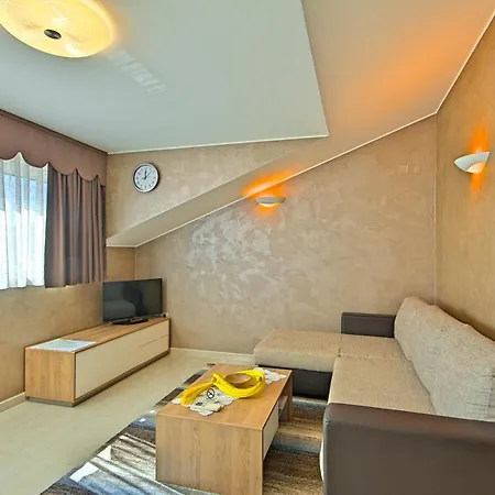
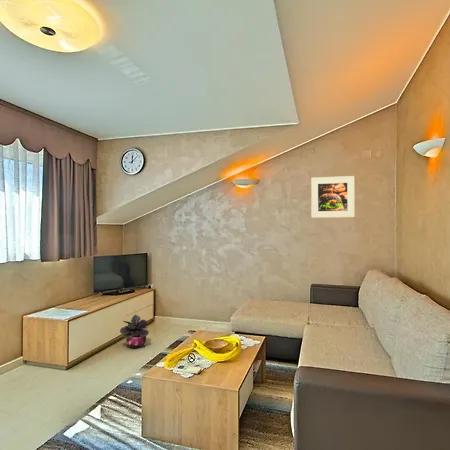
+ potted plant [119,314,150,349]
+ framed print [310,175,356,219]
